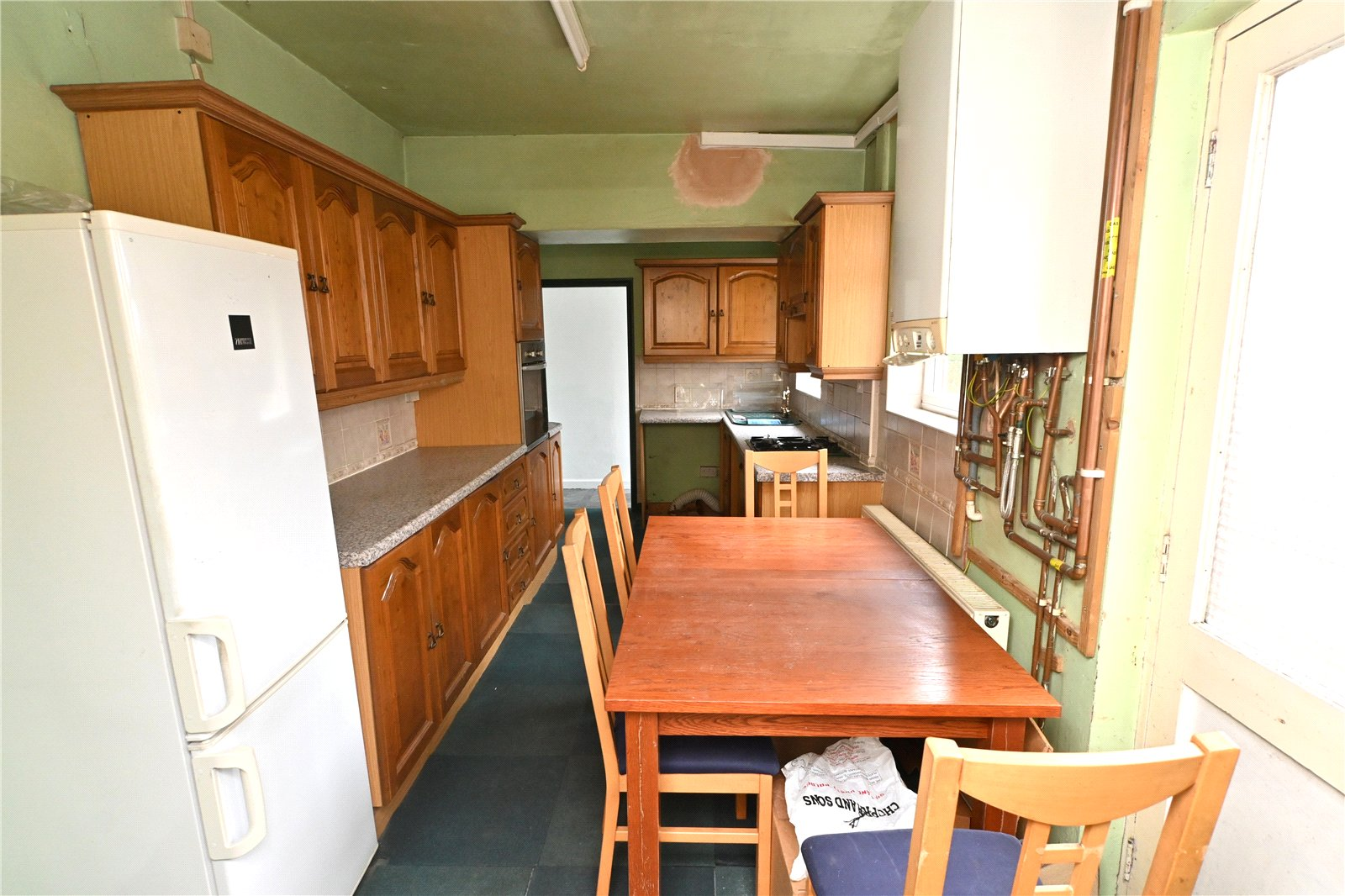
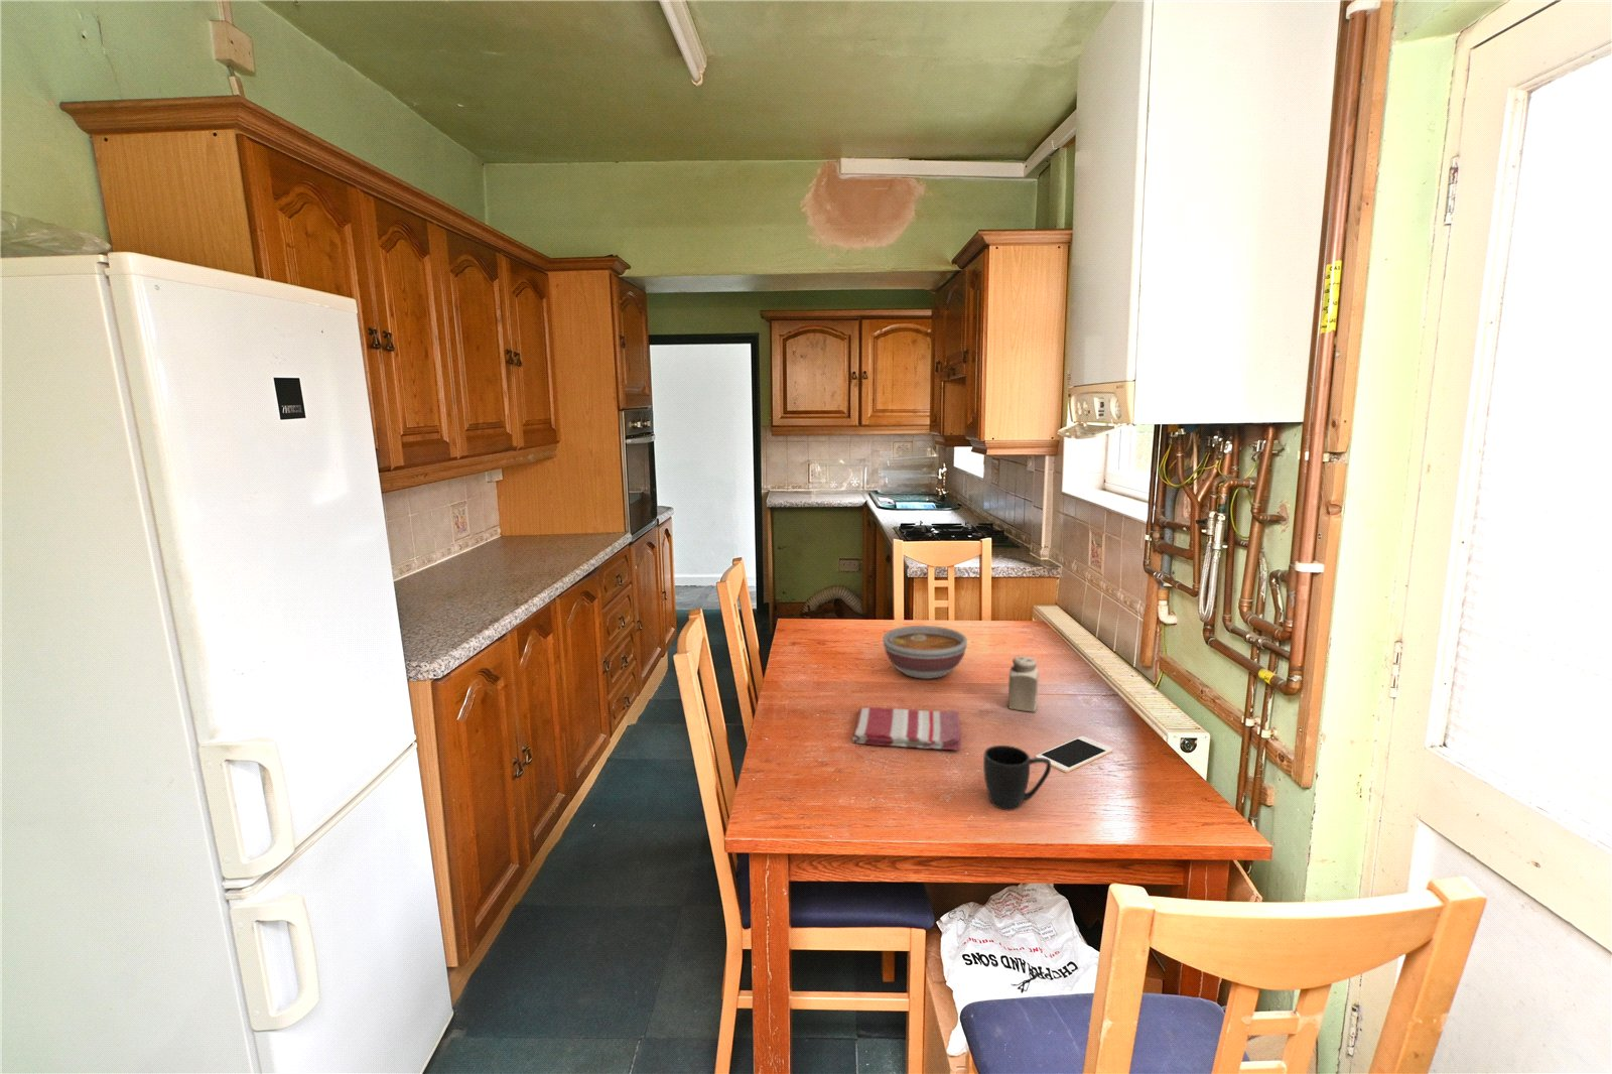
+ cell phone [1034,736,1115,774]
+ dish towel [851,706,961,752]
+ bowl [882,625,968,680]
+ salt shaker [1008,654,1040,712]
+ mug [983,744,1052,811]
